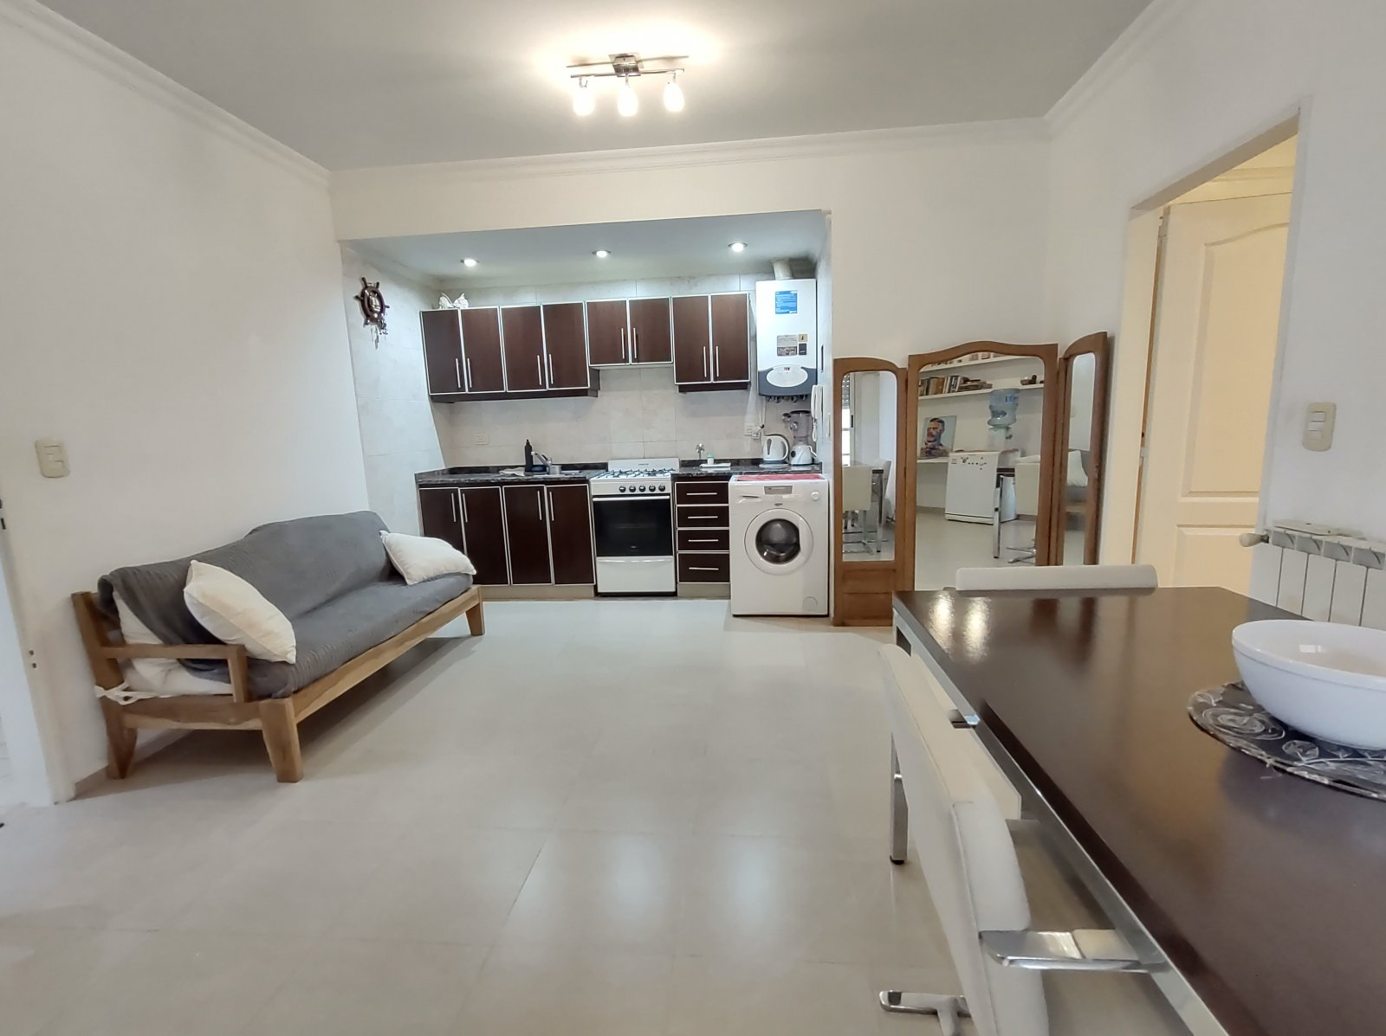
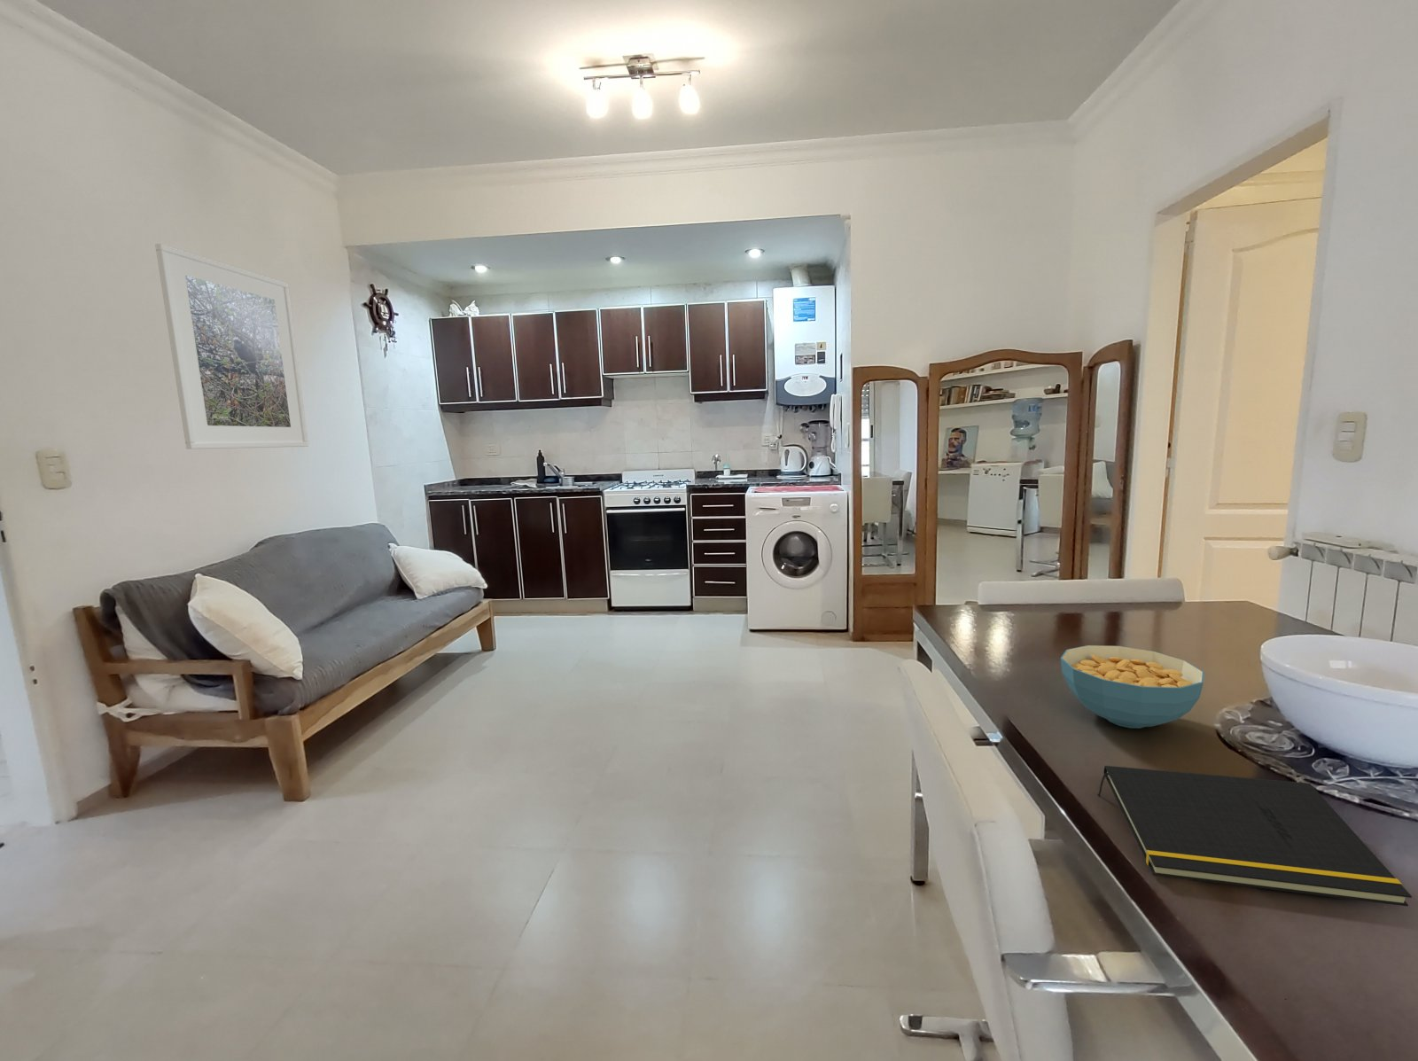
+ cereal bowl [1060,644,1205,730]
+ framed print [154,243,310,450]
+ notepad [1097,765,1412,907]
